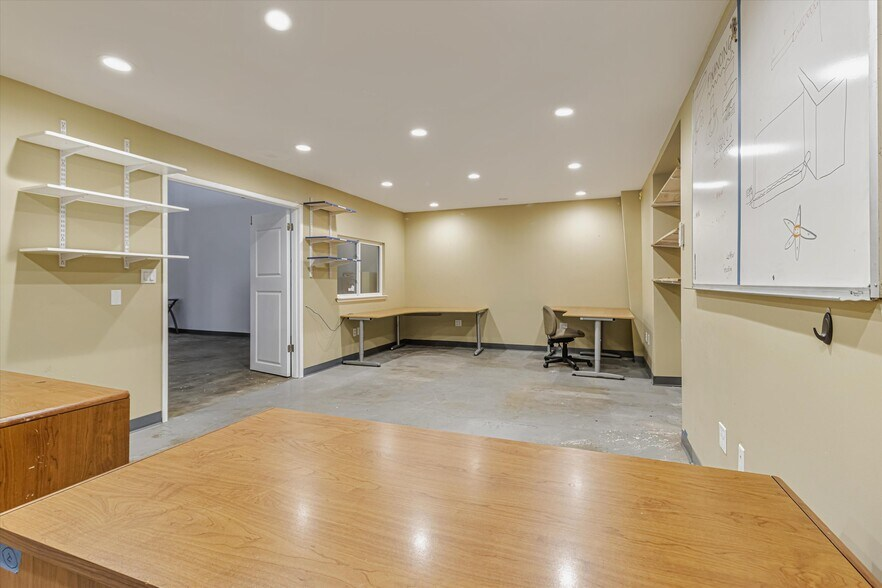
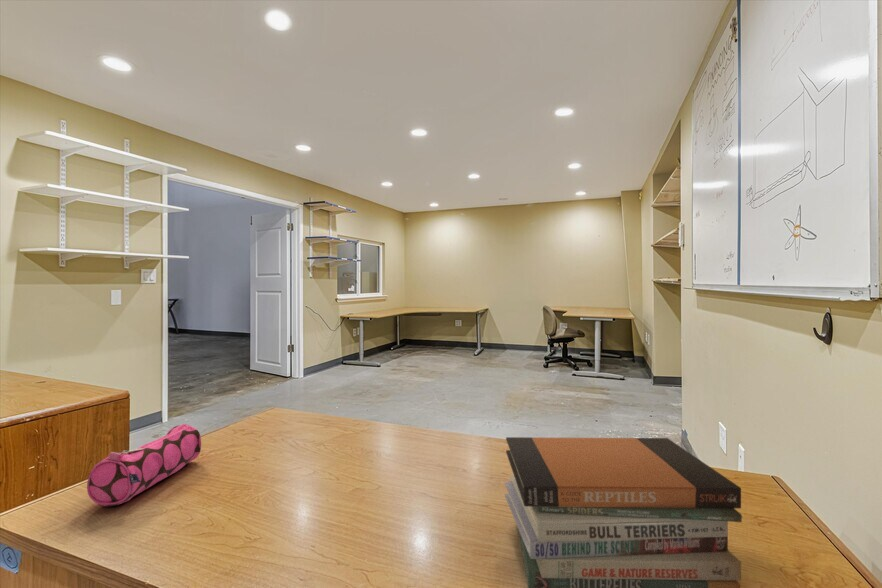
+ pencil case [86,423,202,507]
+ book stack [504,436,743,588]
